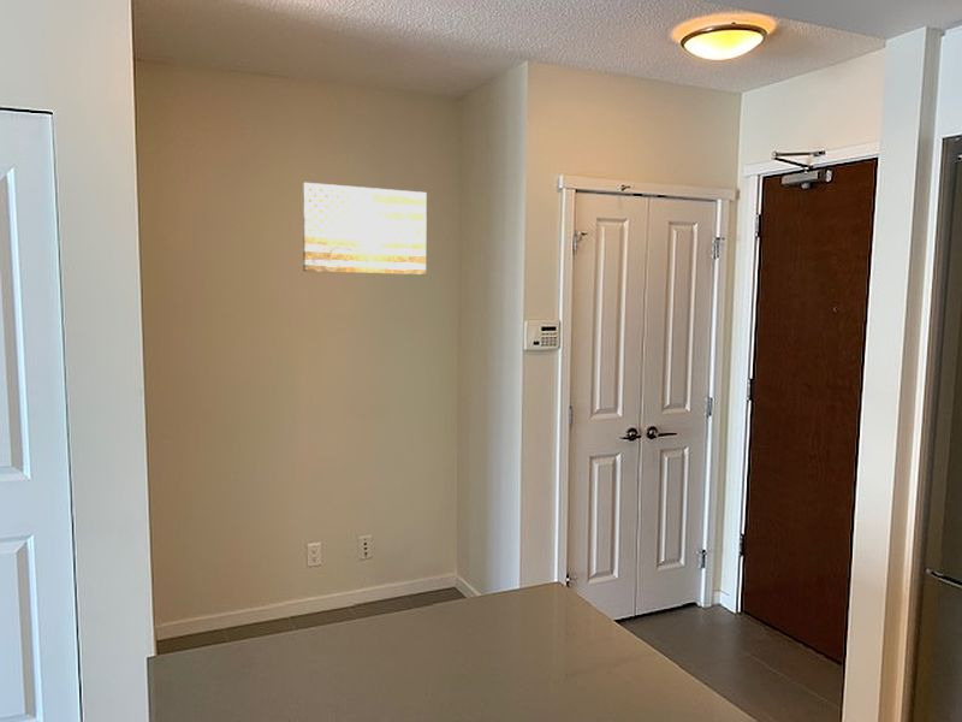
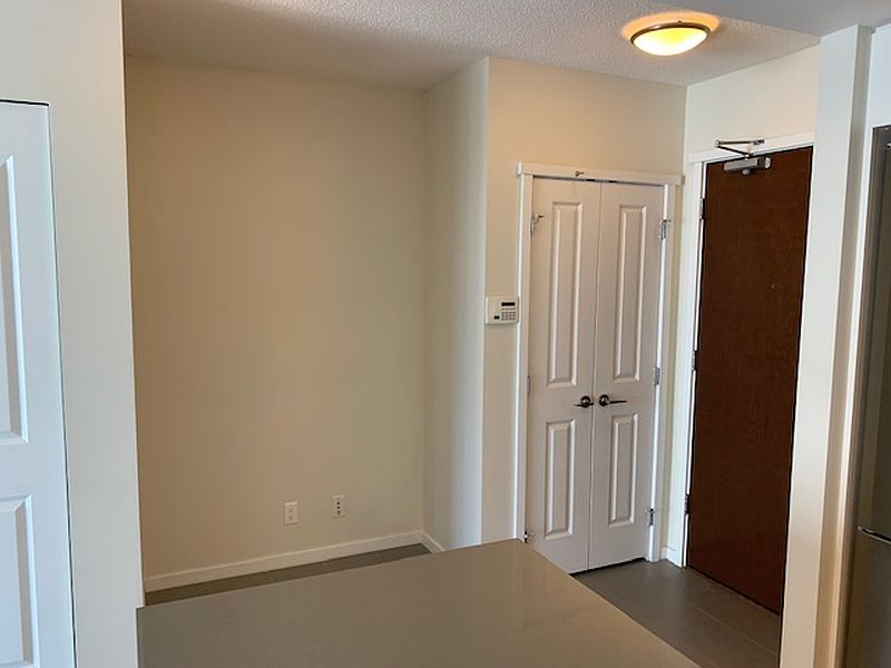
- wall art [302,182,428,276]
